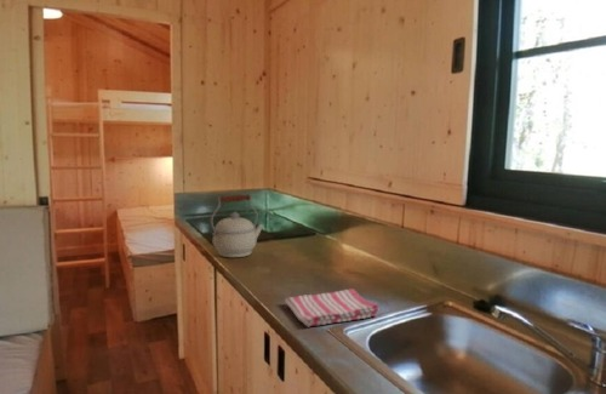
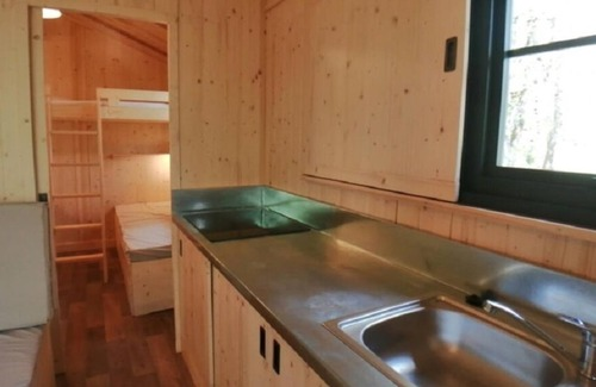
- kettle [208,193,264,258]
- dish towel [284,287,381,329]
